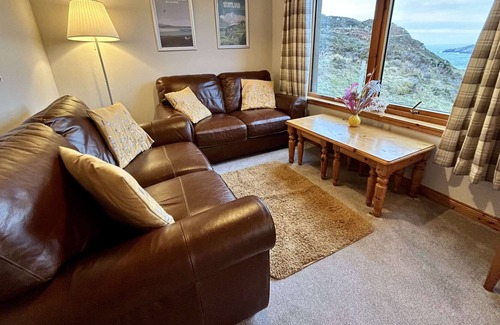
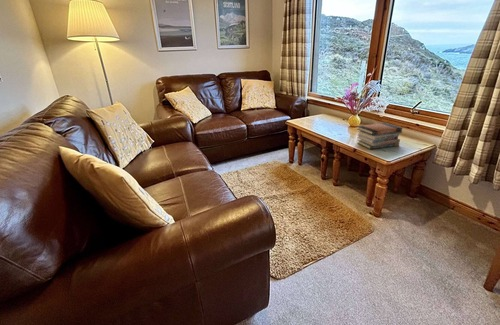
+ book stack [356,122,403,150]
